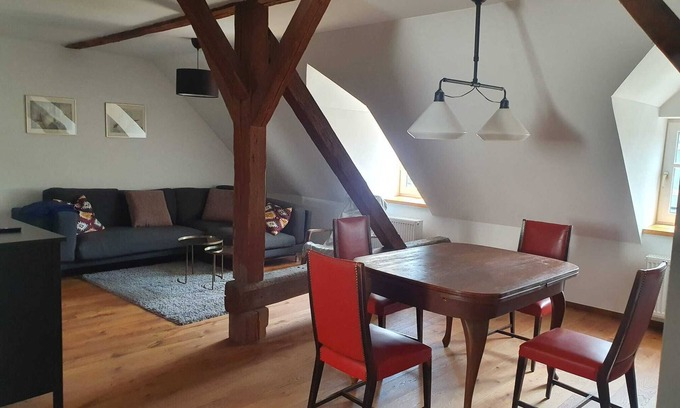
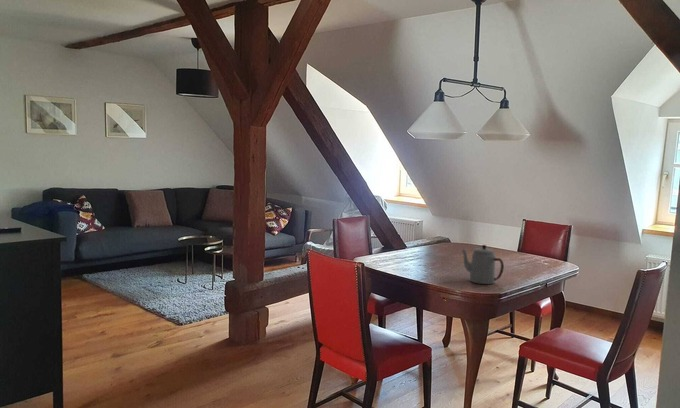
+ teapot [461,244,505,285]
